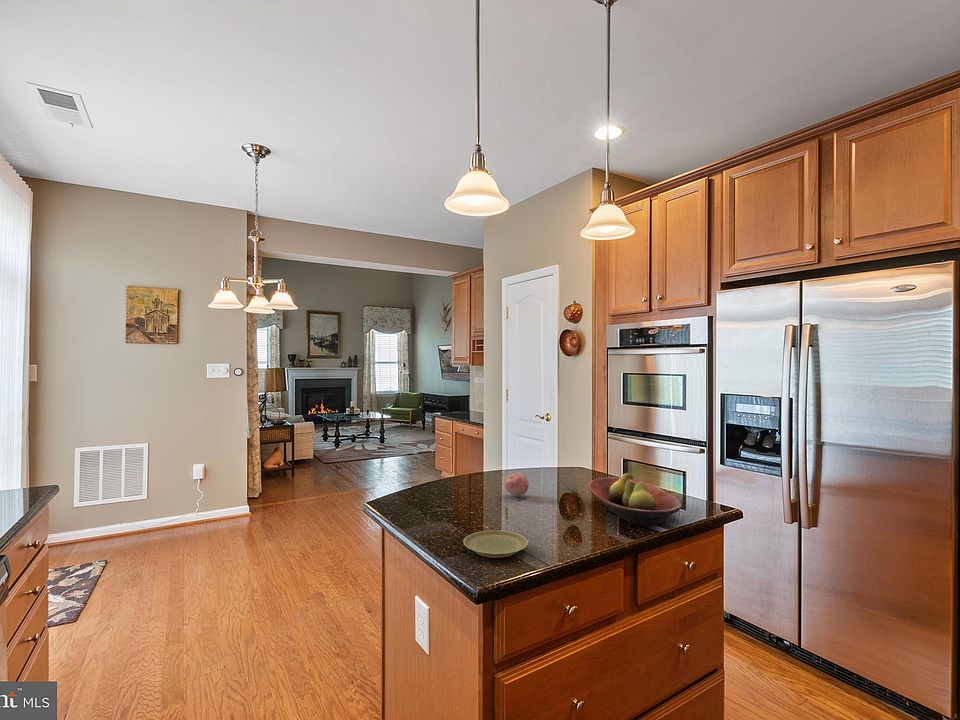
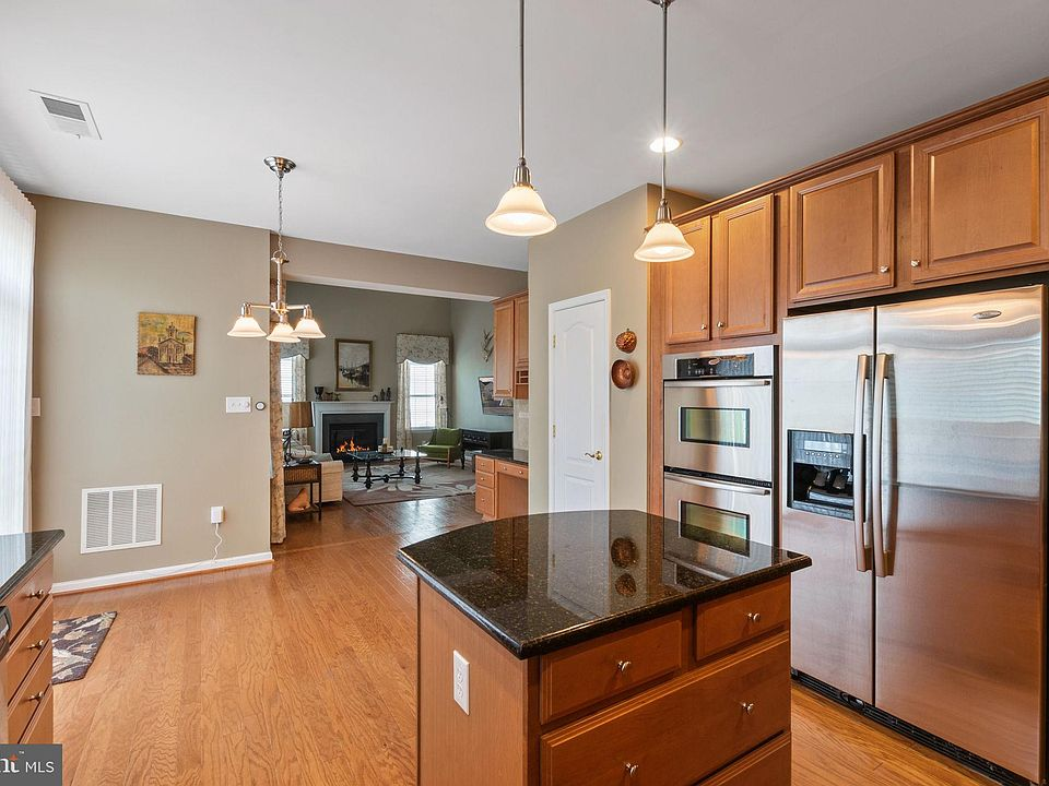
- fruit bowl [587,472,683,527]
- apple [503,471,530,497]
- plate [463,530,529,559]
